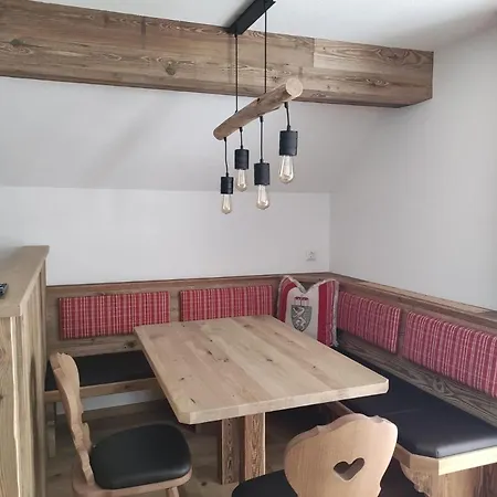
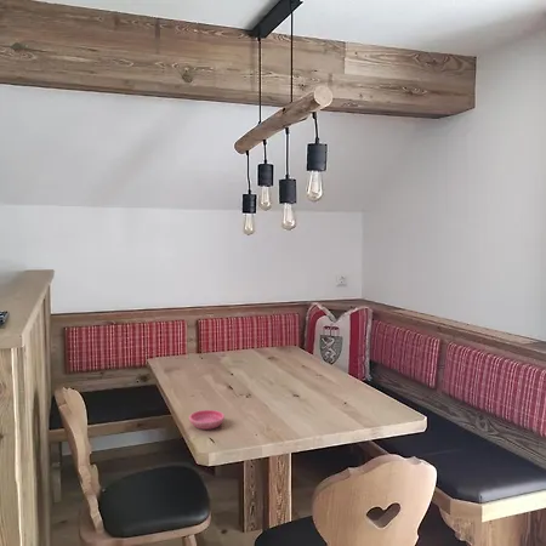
+ saucer [188,409,226,431]
